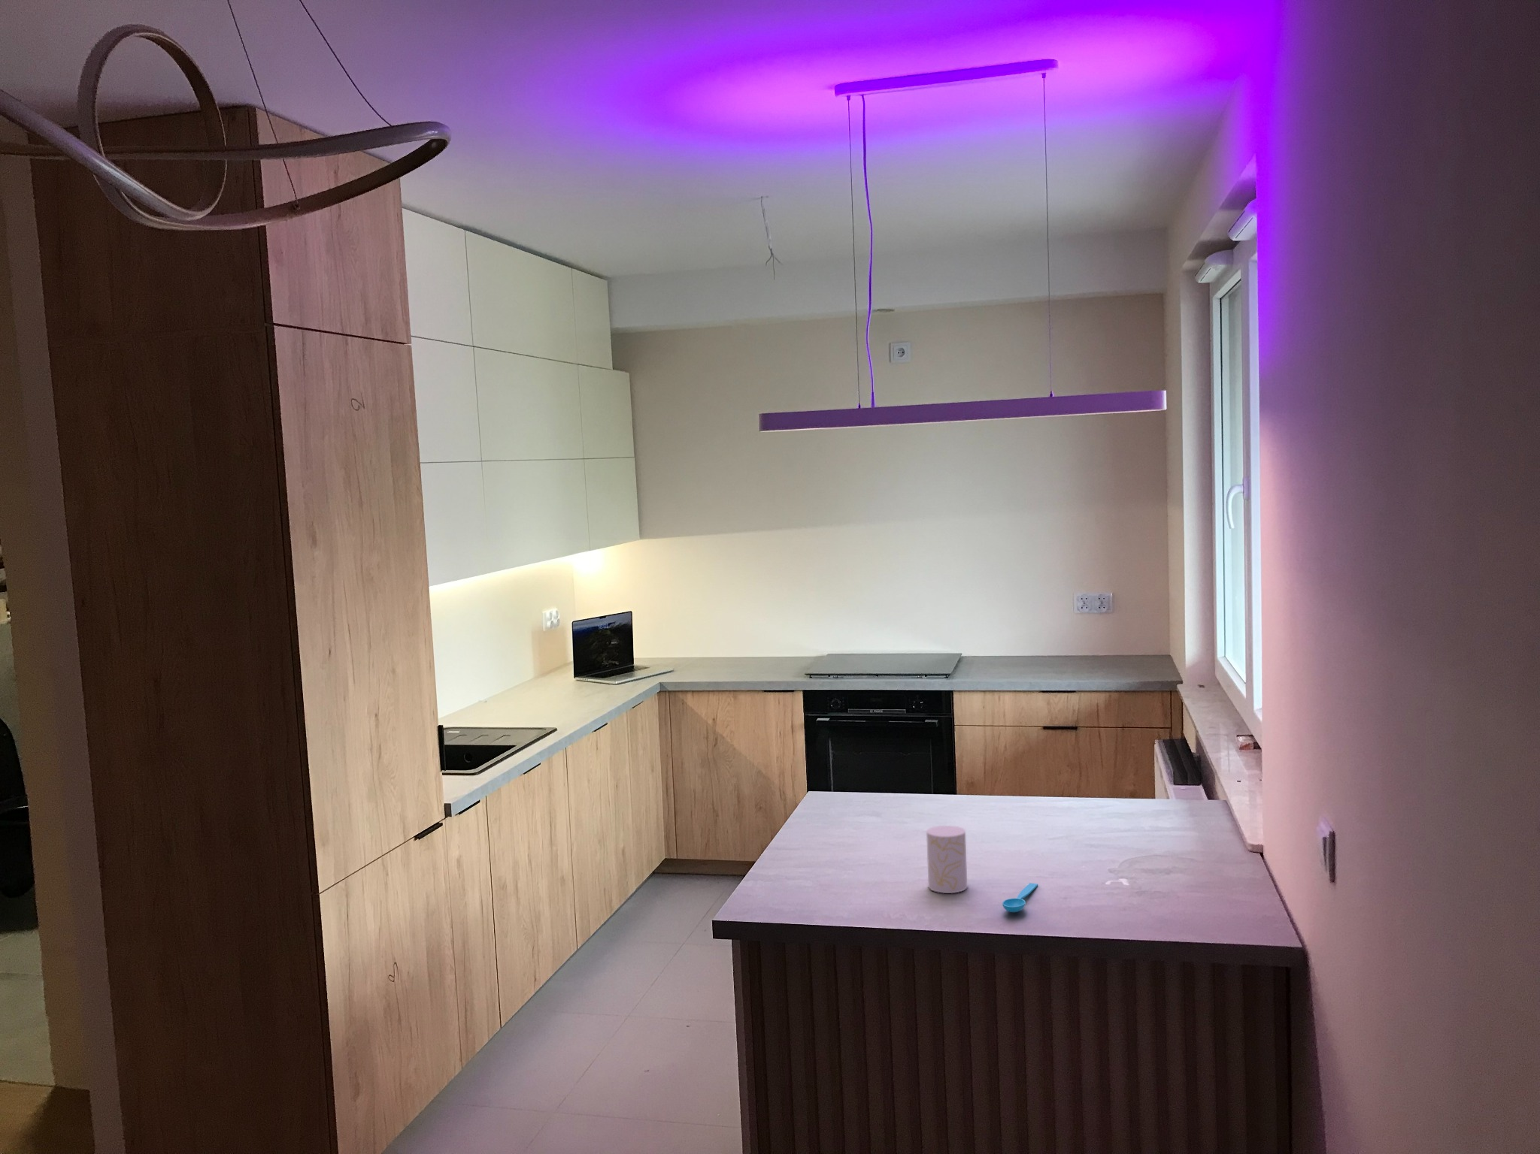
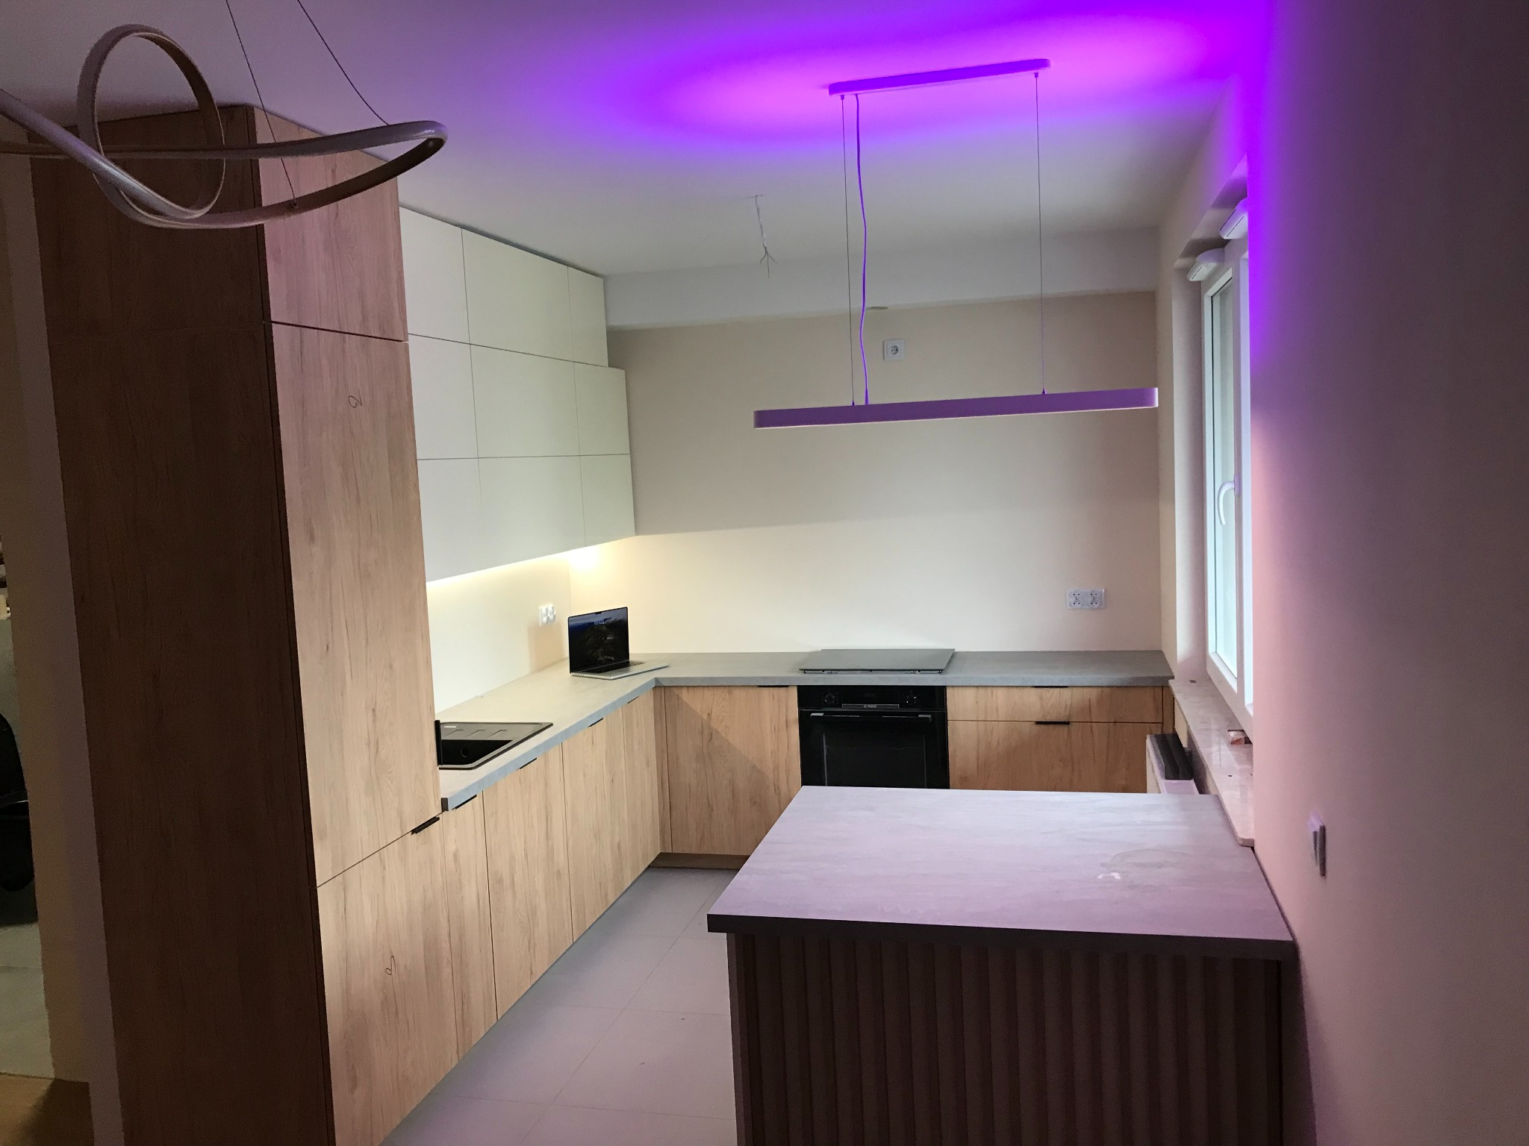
- cup [925,825,968,895]
- spoon [1002,882,1038,913]
